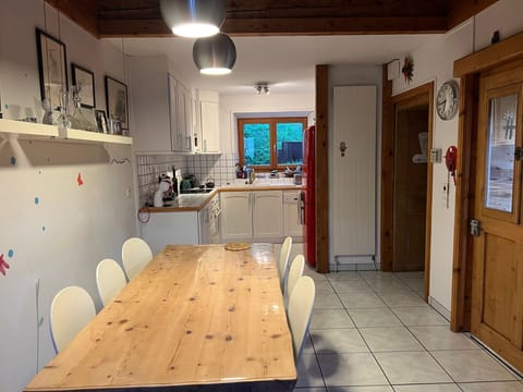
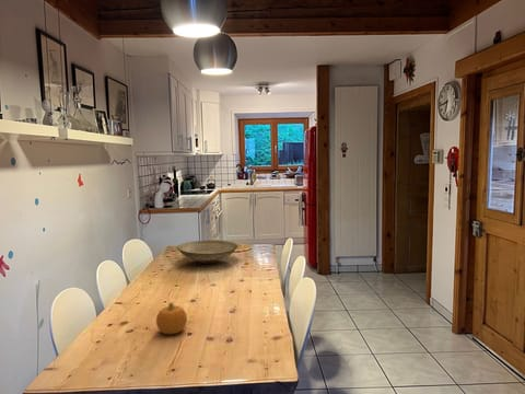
+ decorative bowl [176,240,240,265]
+ fruit [155,301,188,335]
